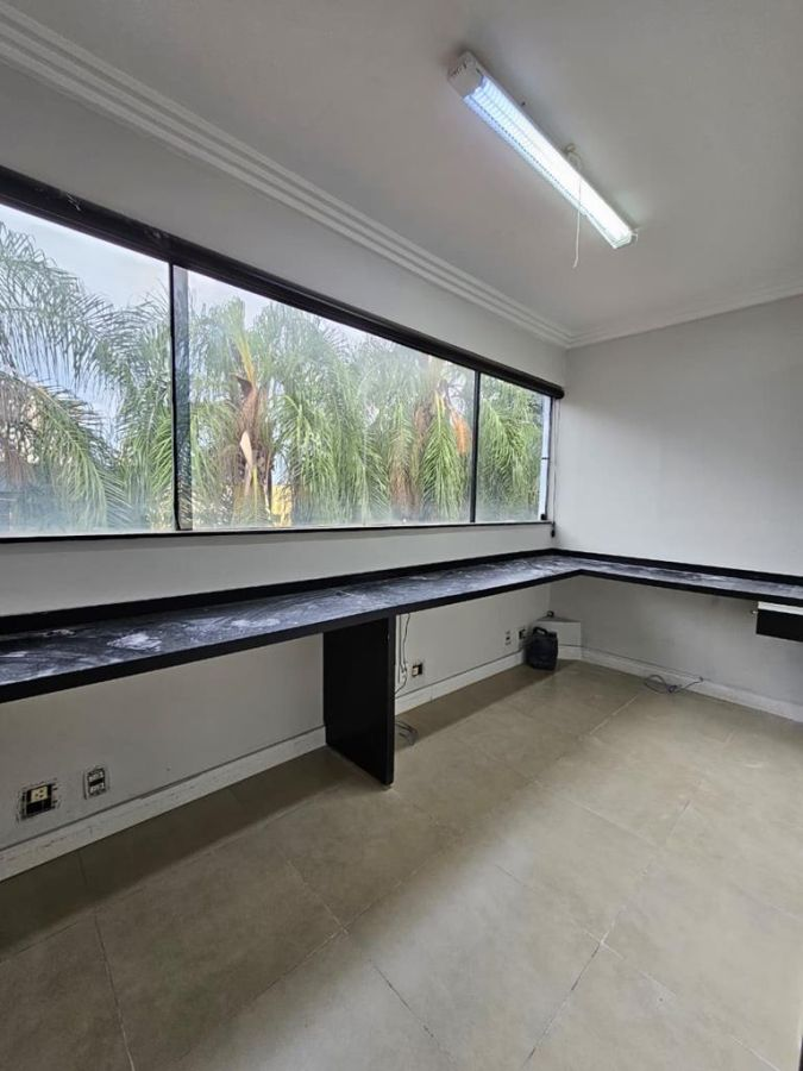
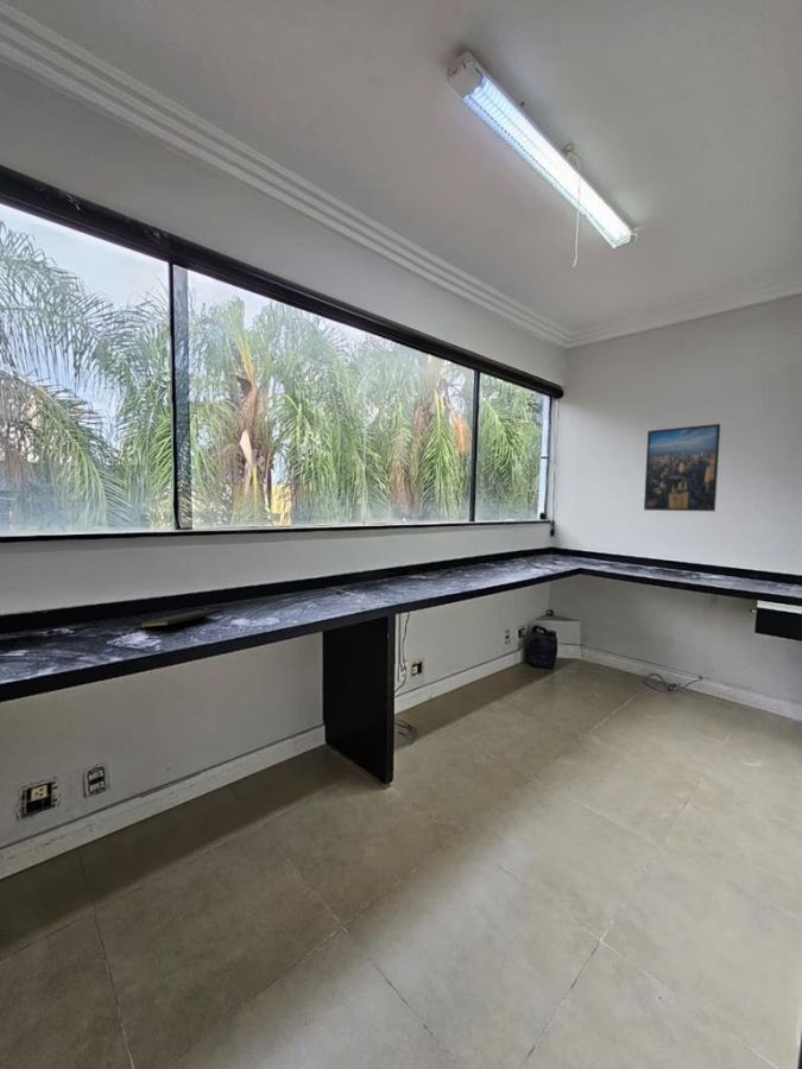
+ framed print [643,423,721,512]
+ notepad [141,607,226,628]
